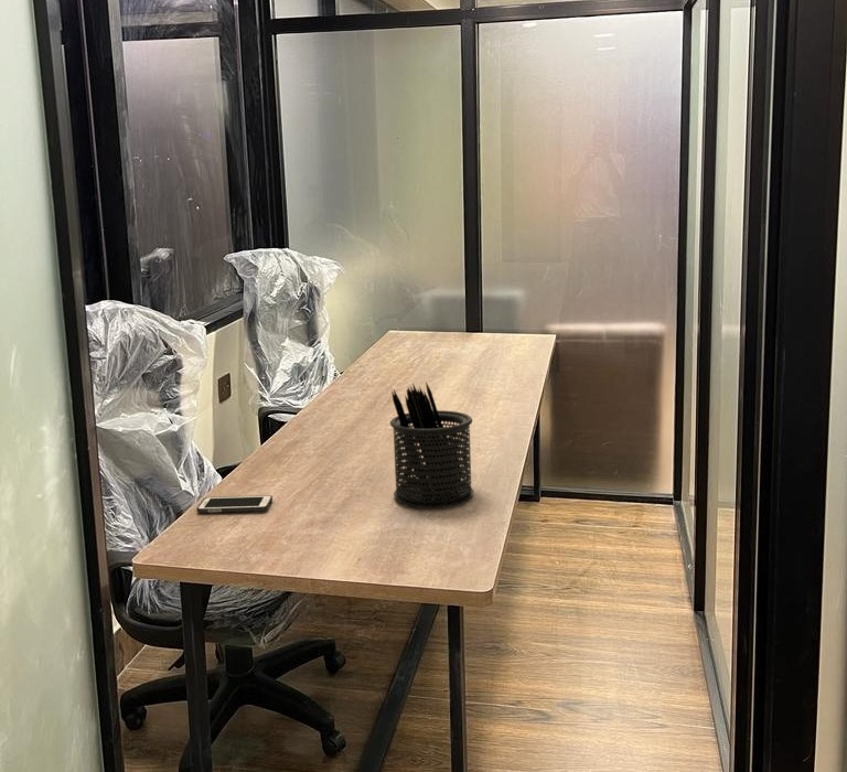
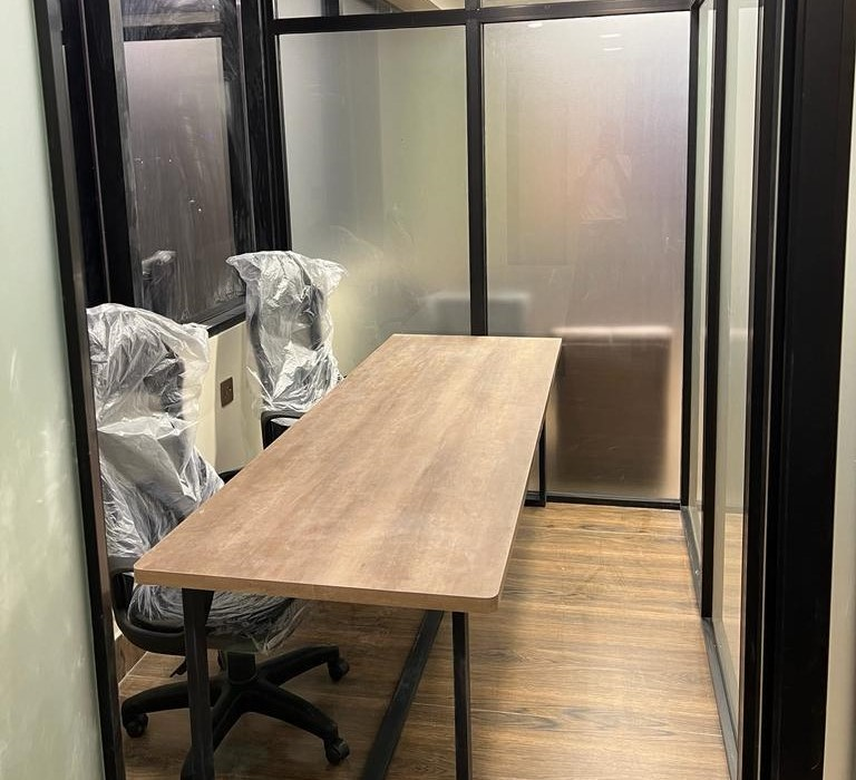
- pen holder [389,380,475,510]
- cell phone [195,494,274,514]
